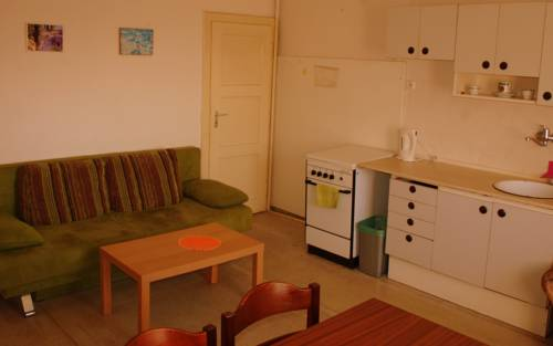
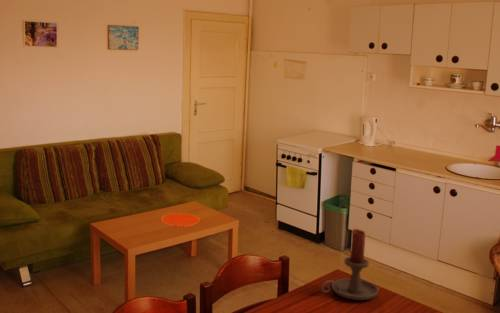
+ candle holder [320,228,379,301]
